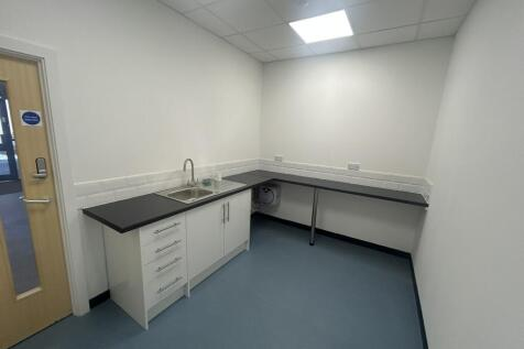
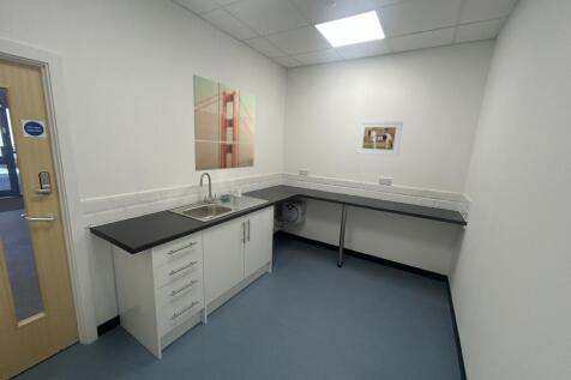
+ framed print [355,120,404,157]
+ wall art [192,73,257,173]
